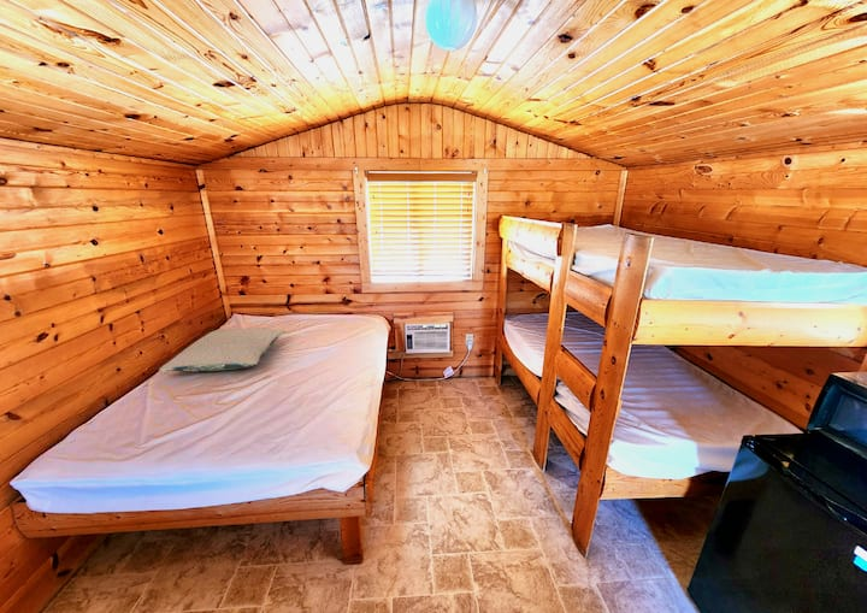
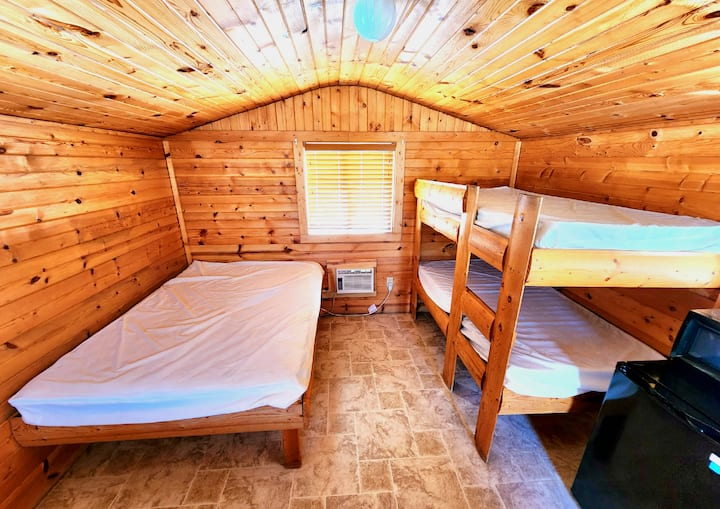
- pillow [158,326,285,372]
